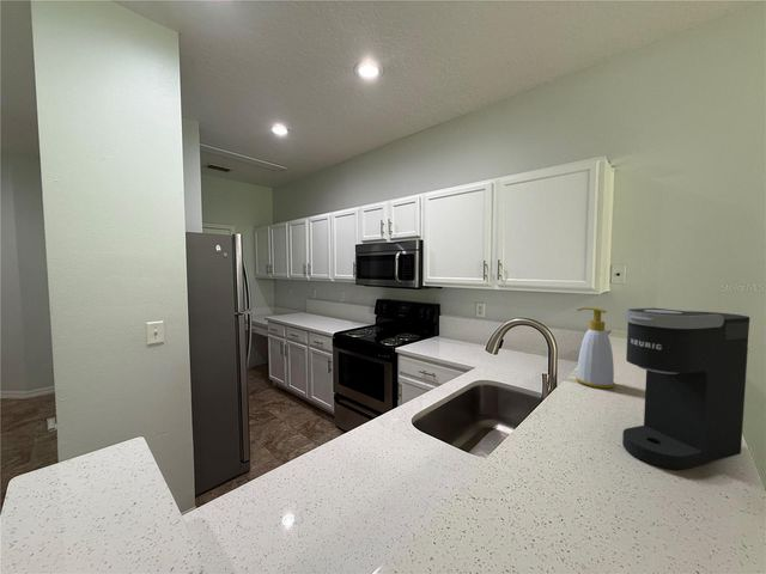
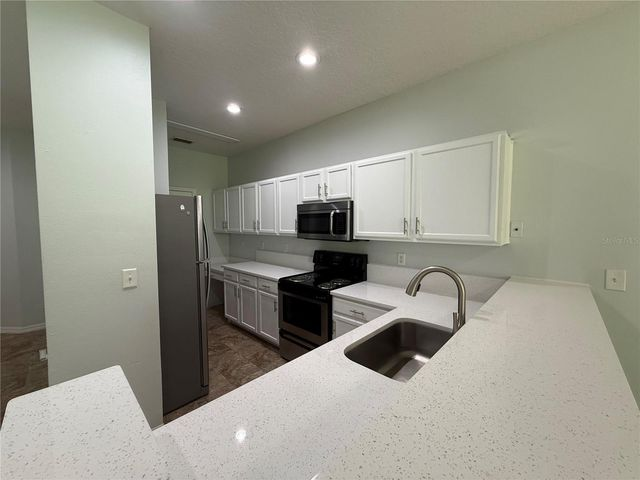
- coffee maker [621,306,752,470]
- soap bottle [574,306,616,390]
